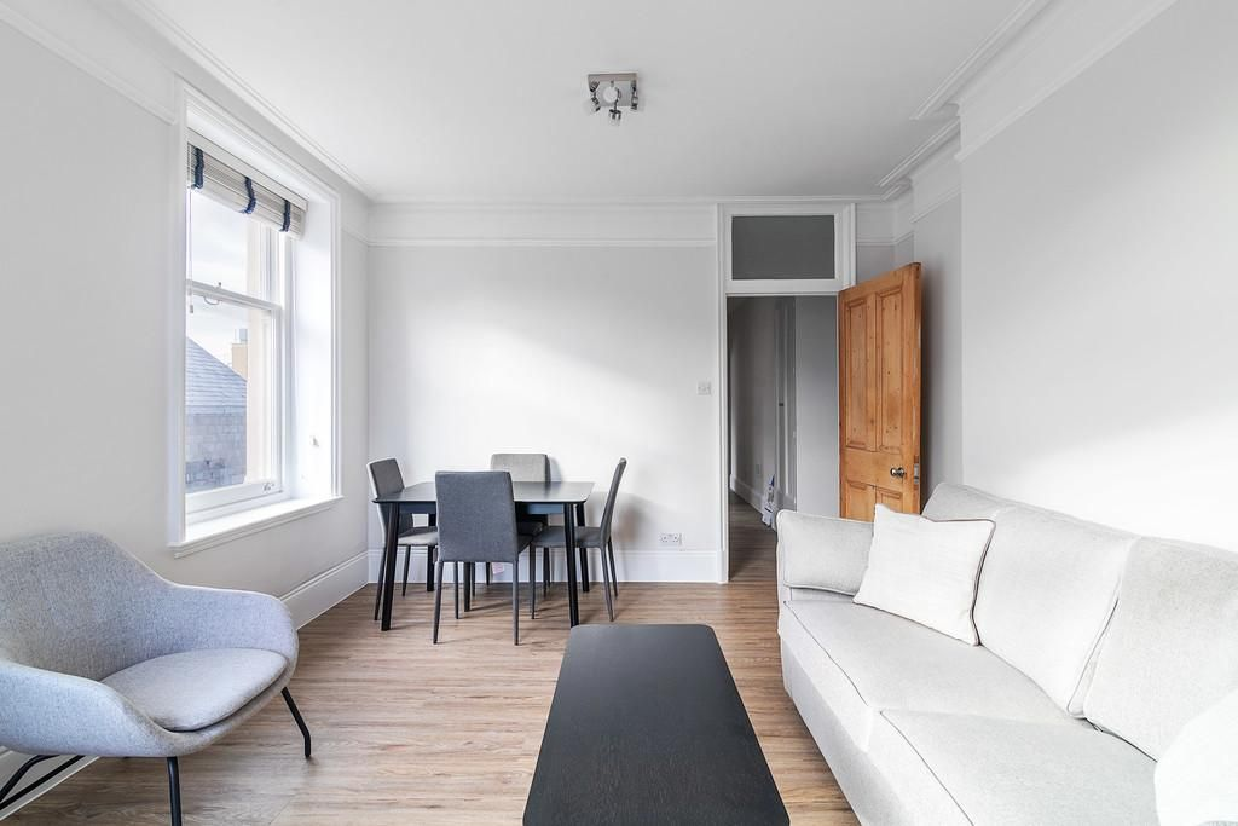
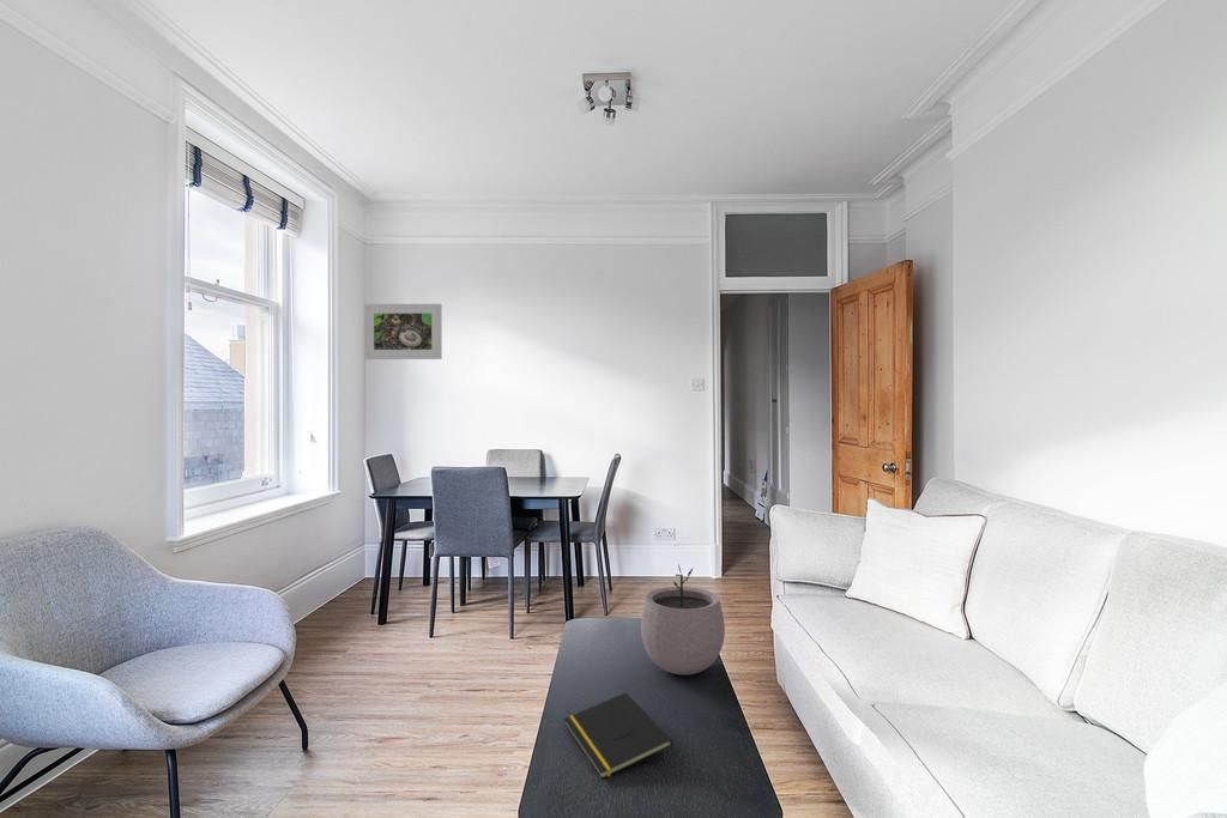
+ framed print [363,303,443,360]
+ plant pot [640,563,726,675]
+ notepad [563,691,673,781]
